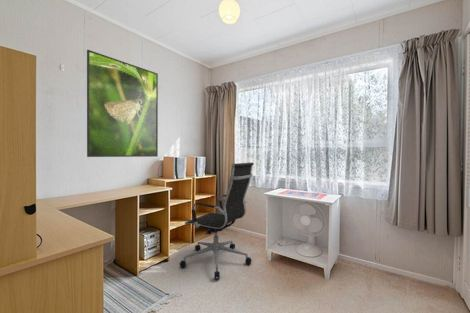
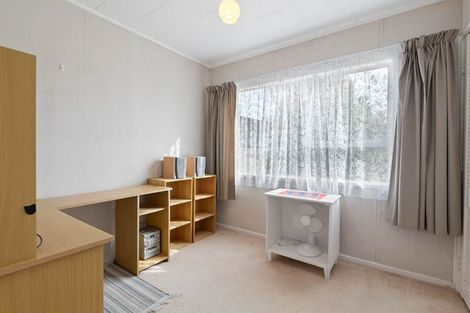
- office chair [178,162,255,280]
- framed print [86,49,159,158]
